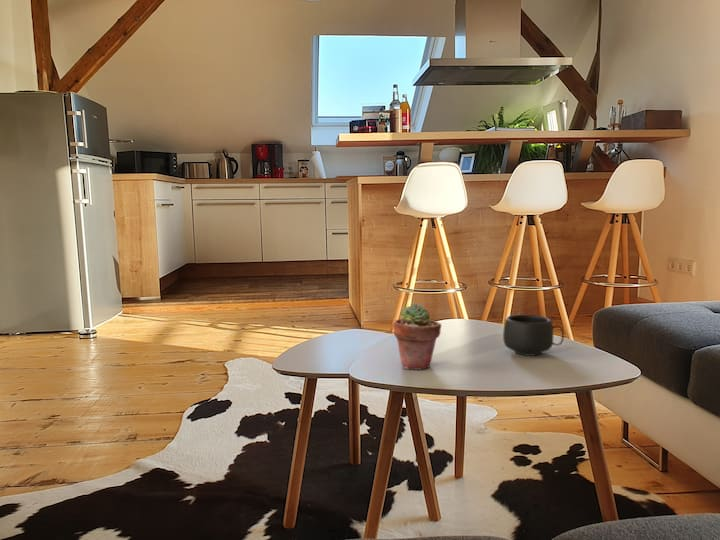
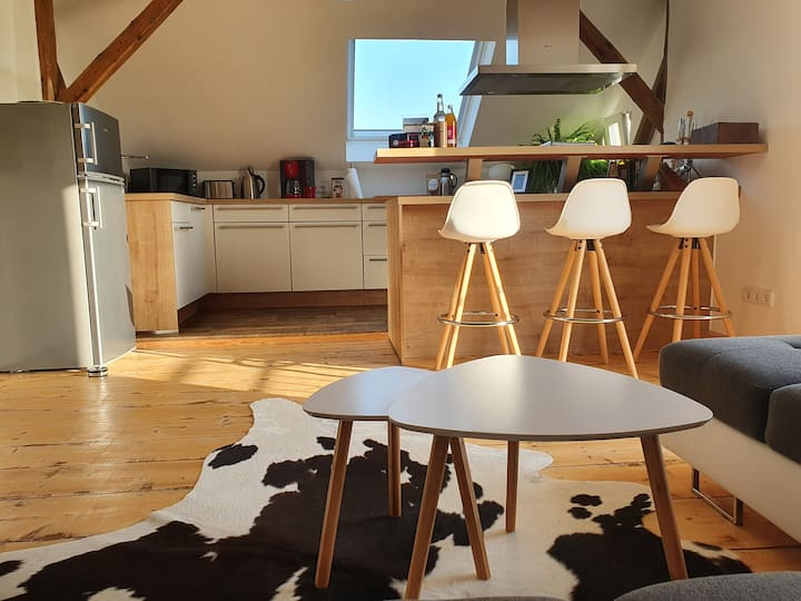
- mug [502,314,565,356]
- potted succulent [392,303,442,371]
